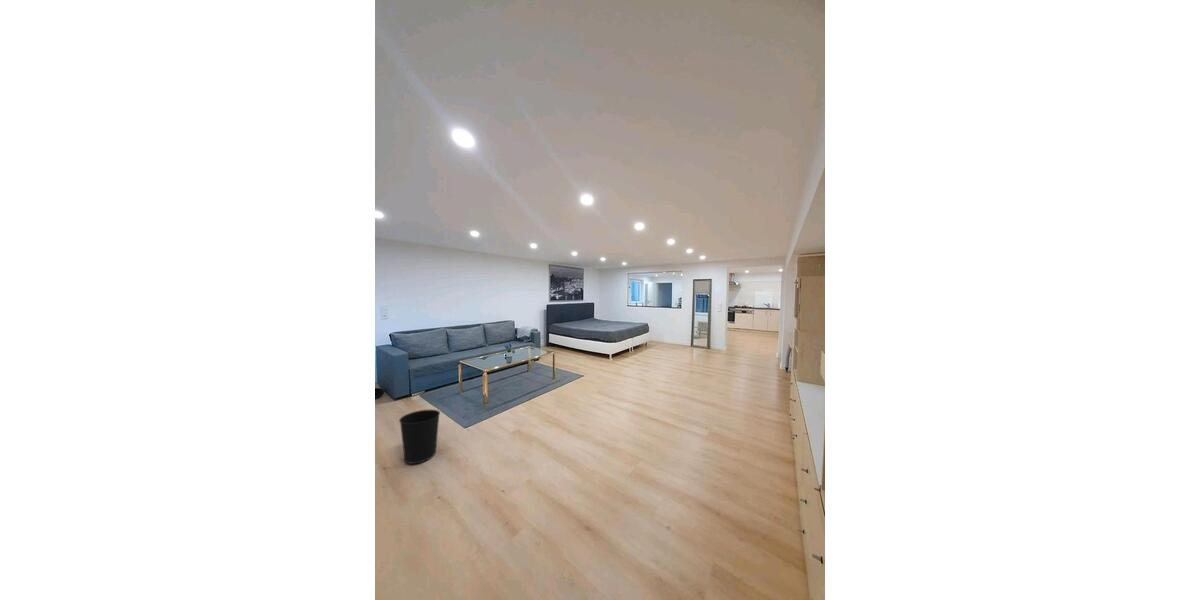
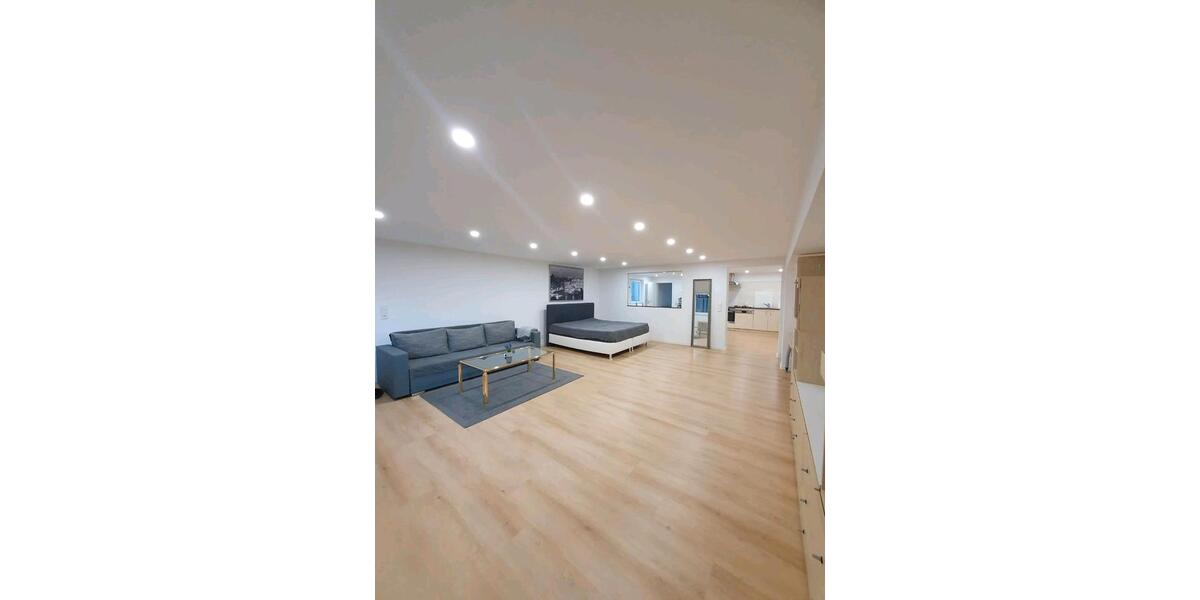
- wastebasket [398,409,441,465]
